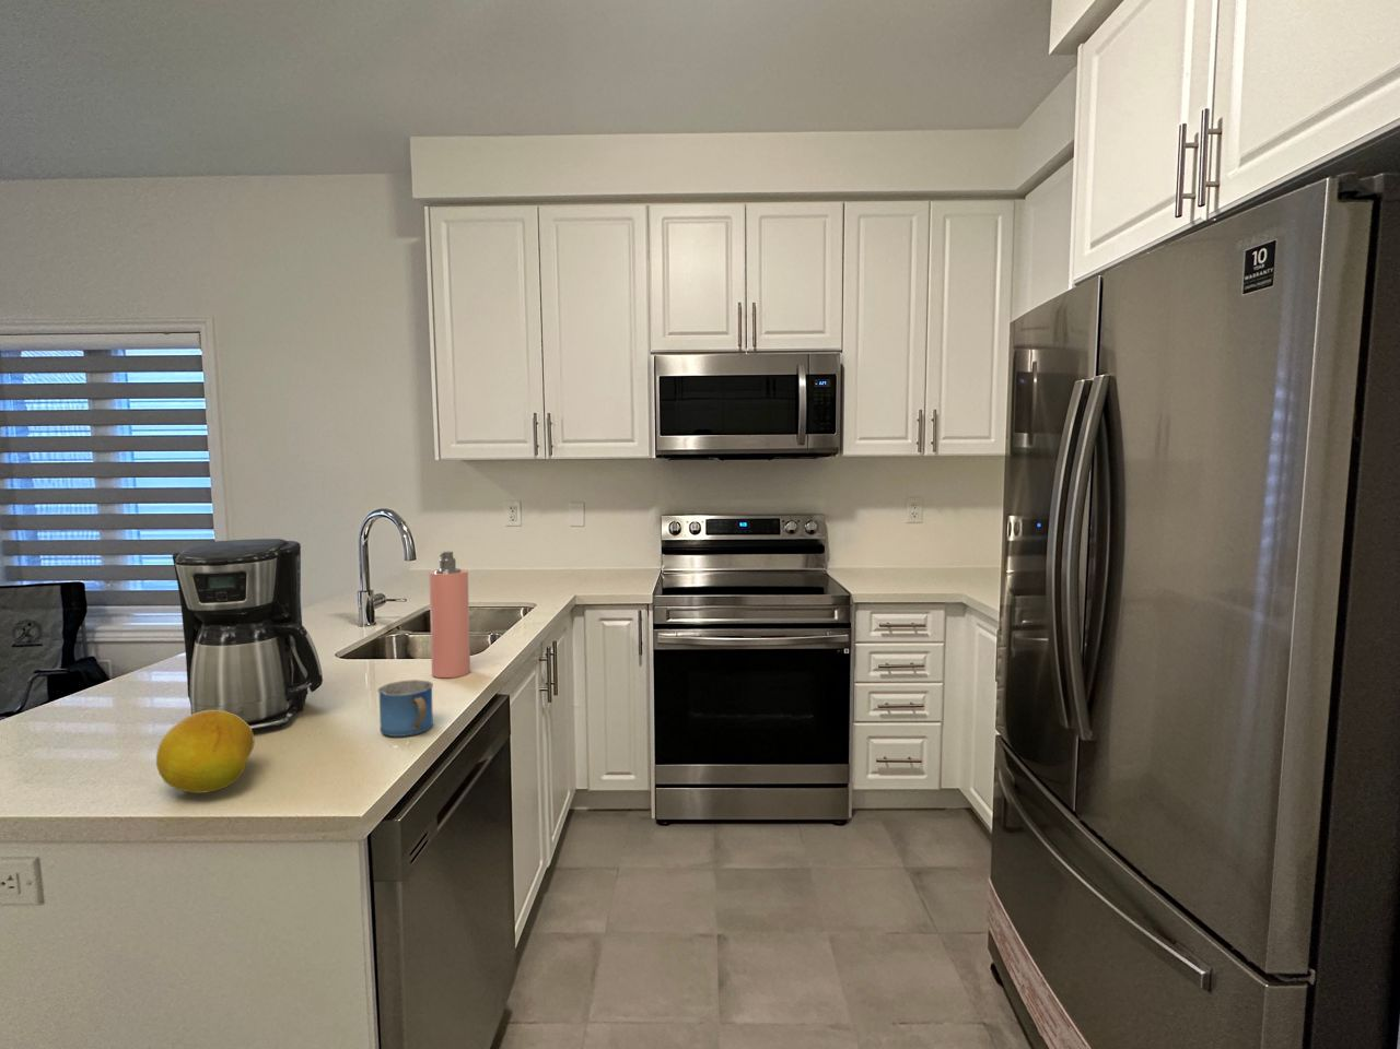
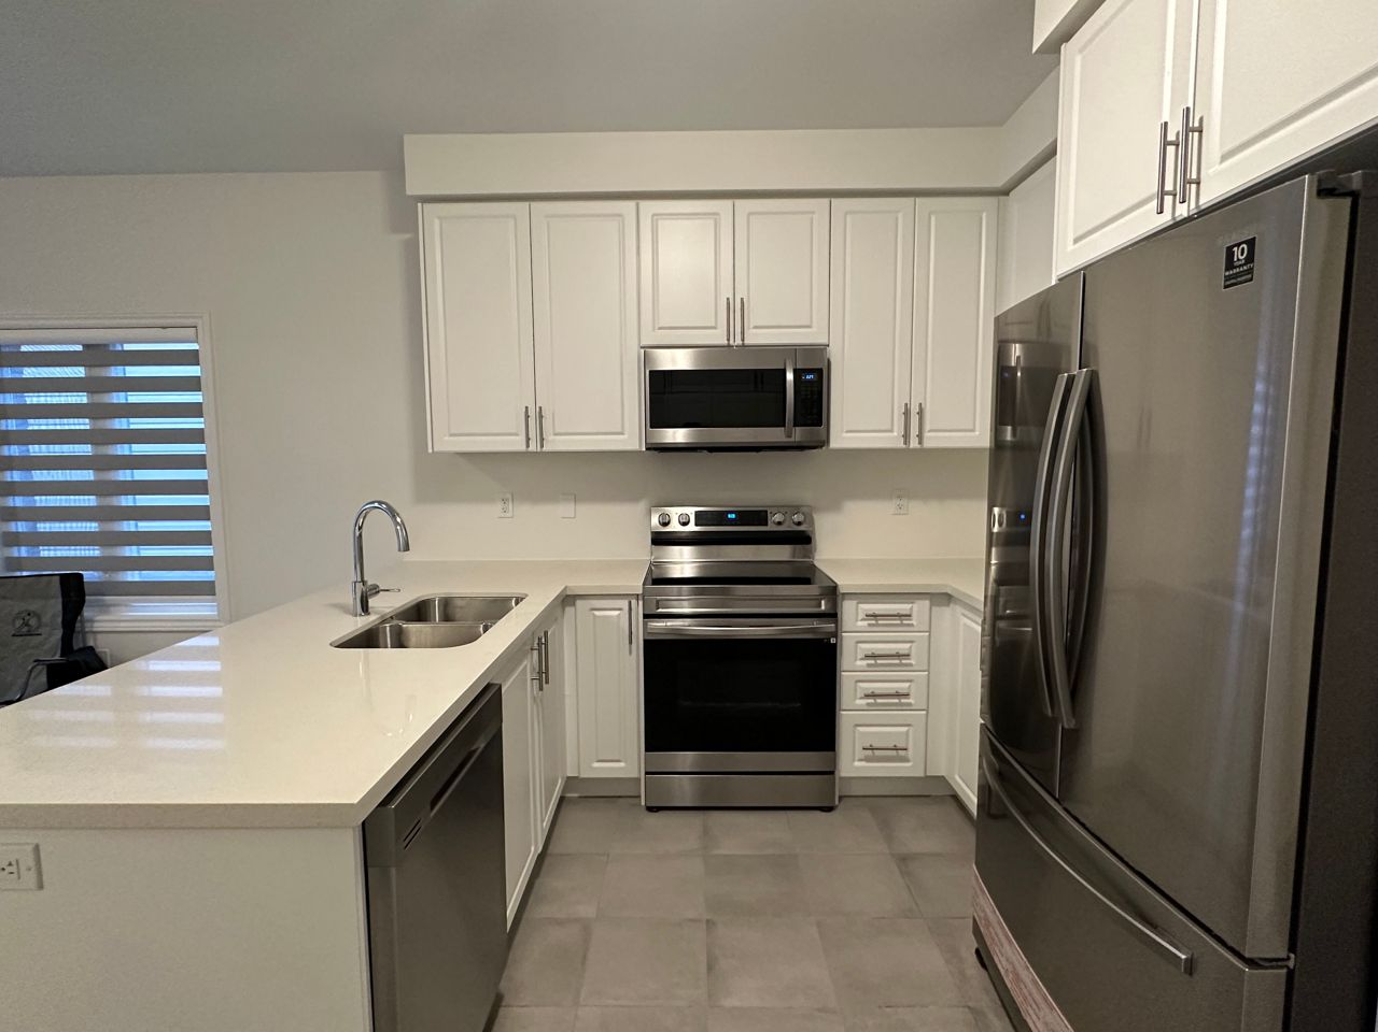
- coffee maker [172,538,324,733]
- fruit [155,711,256,794]
- mug [377,679,434,737]
- spray bottle [428,551,472,679]
